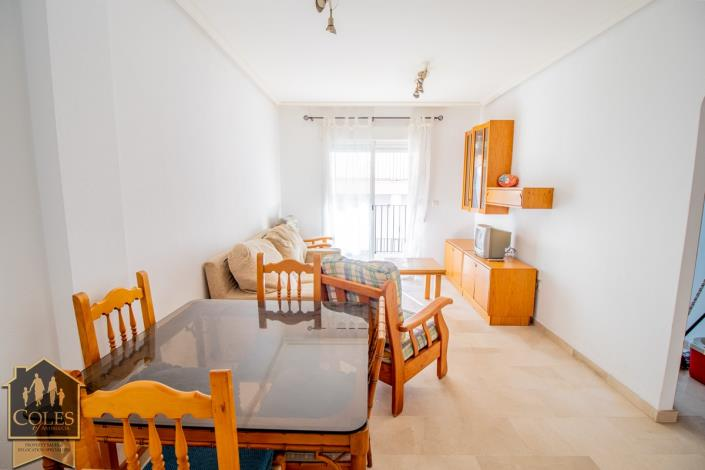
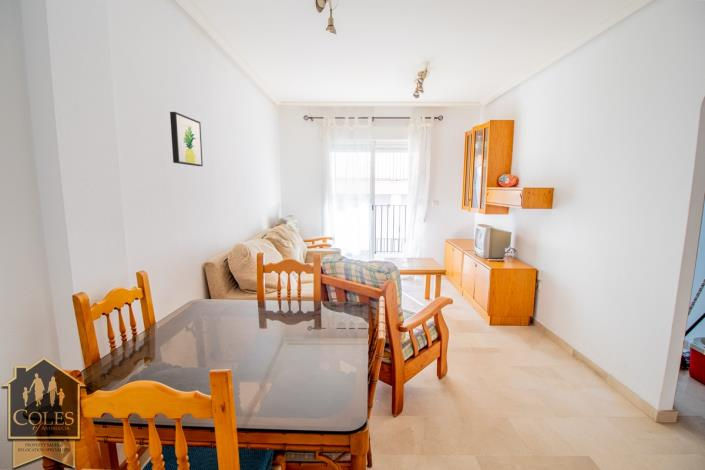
+ wall art [169,111,204,167]
